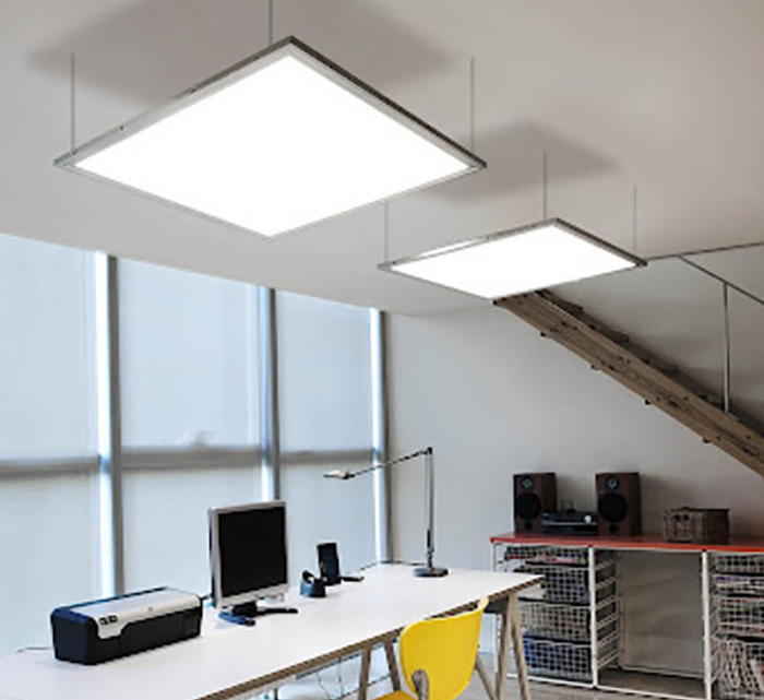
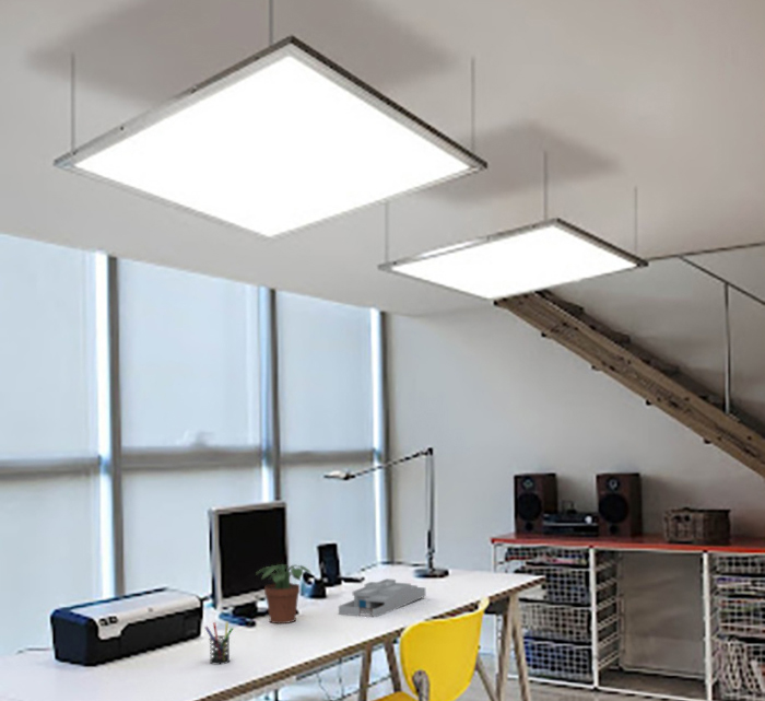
+ potted plant [255,563,313,624]
+ desk organizer [338,577,427,618]
+ pen holder [204,621,234,666]
